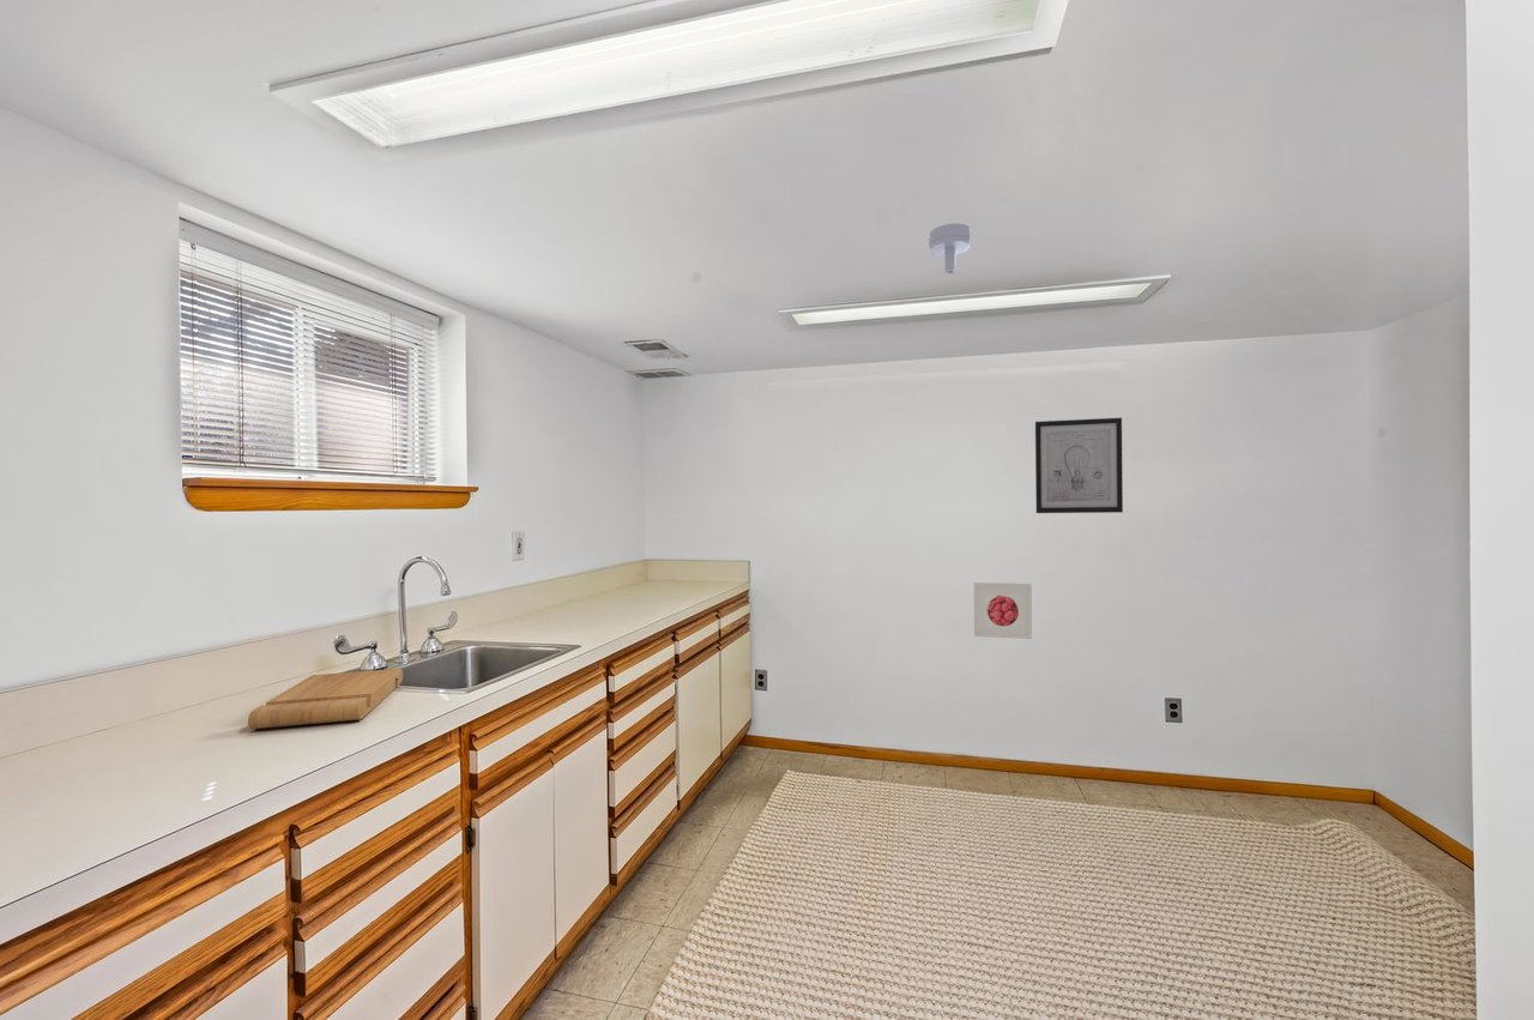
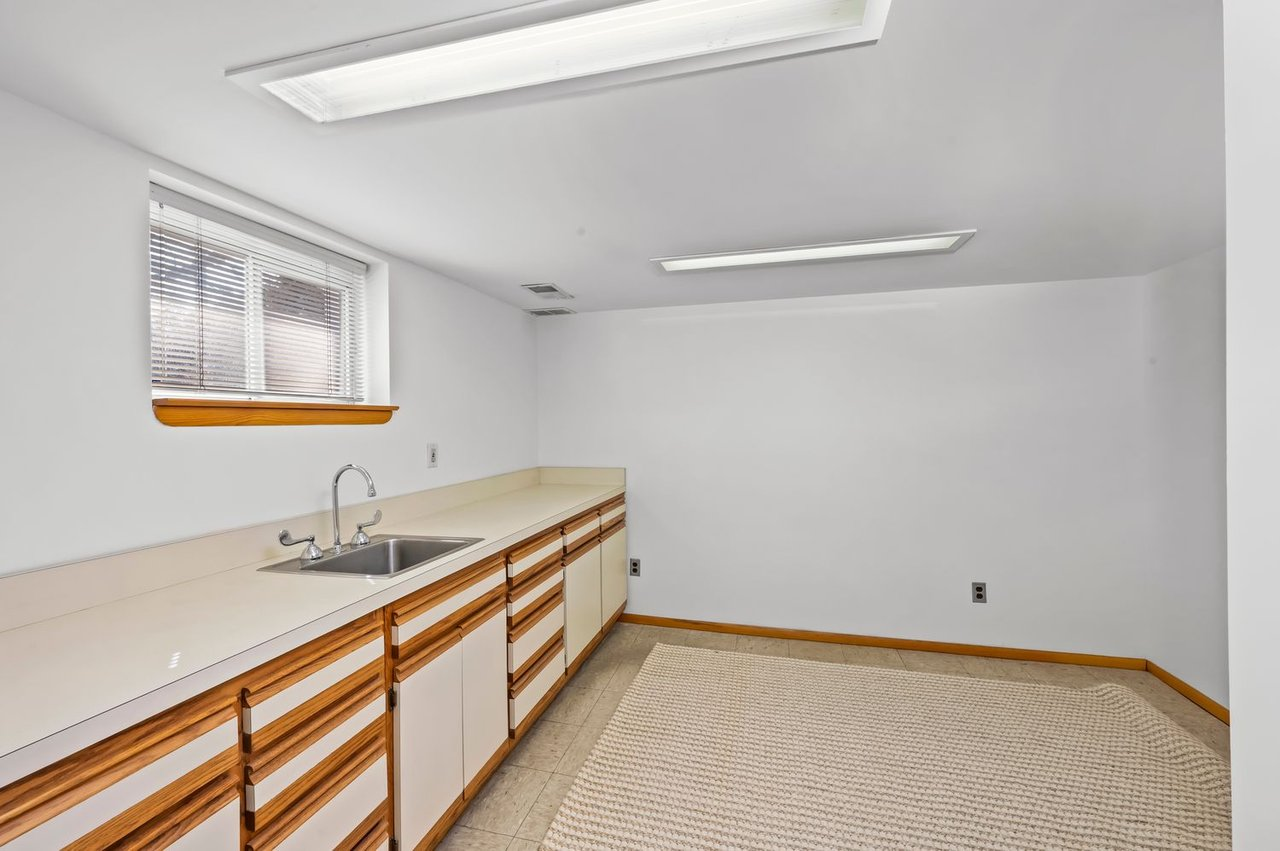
- wall art [1034,417,1124,514]
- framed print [973,581,1033,640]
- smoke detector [928,222,972,274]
- cutting board [247,668,404,730]
